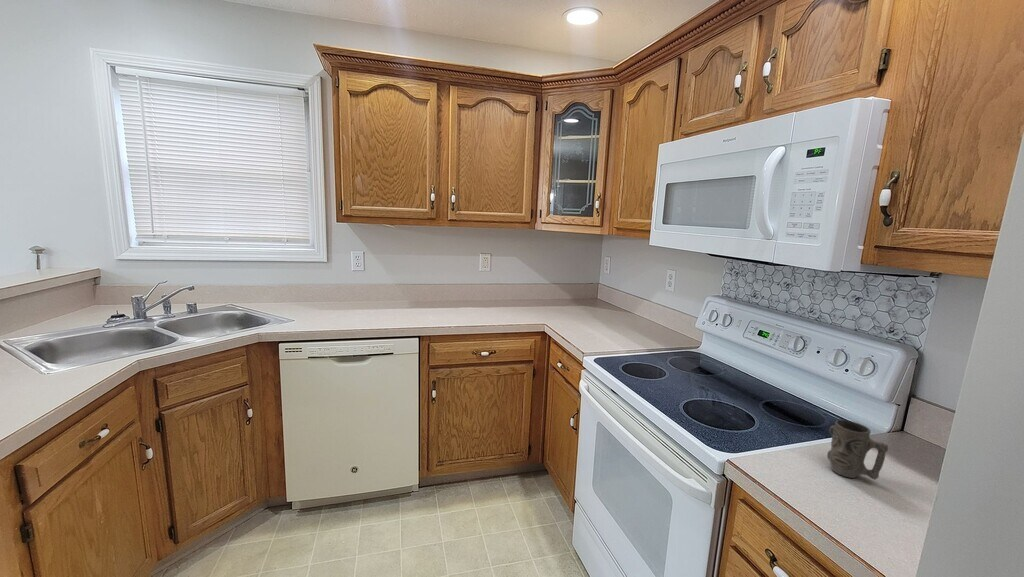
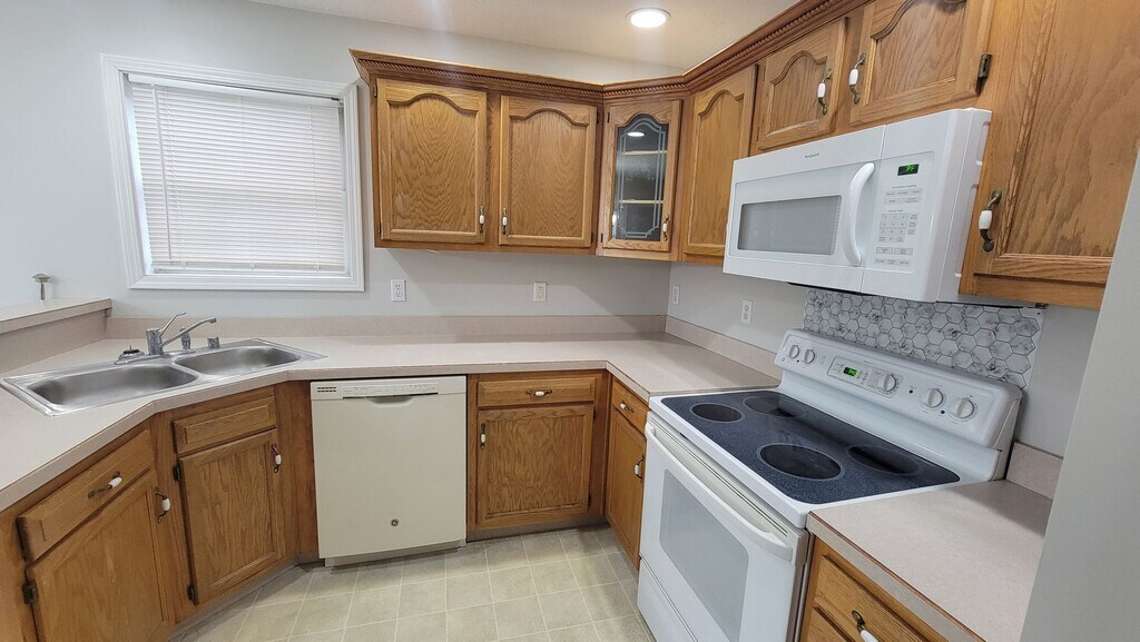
- mug [826,419,889,481]
